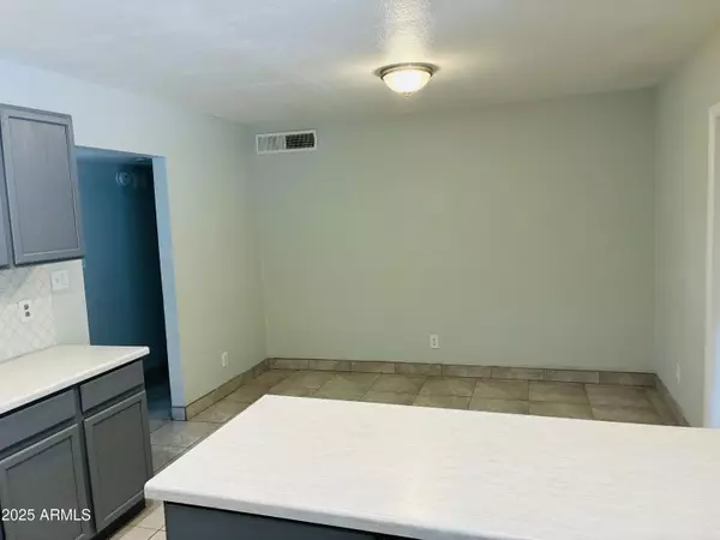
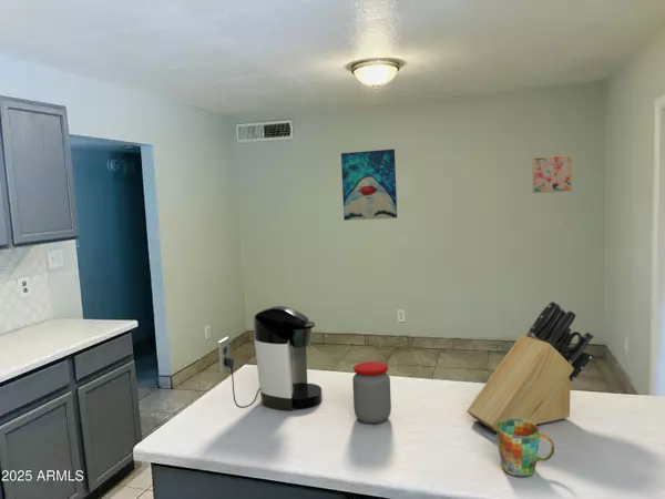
+ coffee maker [217,305,324,411]
+ wall art [531,154,573,194]
+ mug [495,418,555,477]
+ jar [351,360,392,425]
+ knife block [466,299,595,432]
+ wall art [340,149,398,222]
